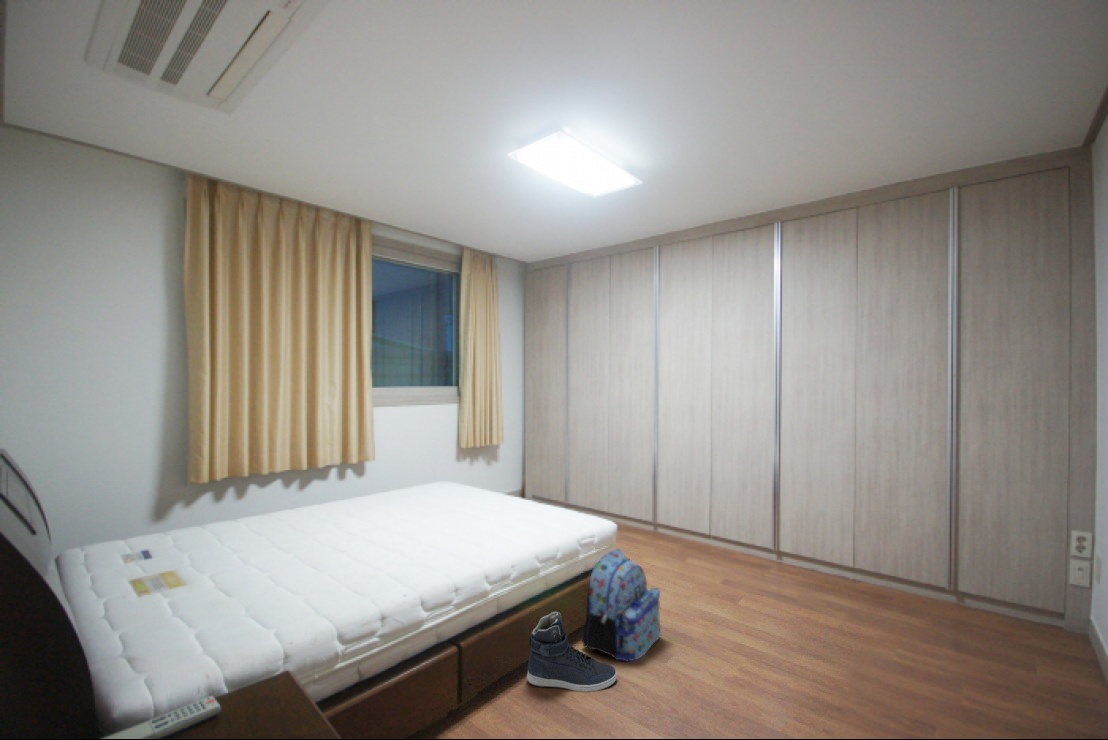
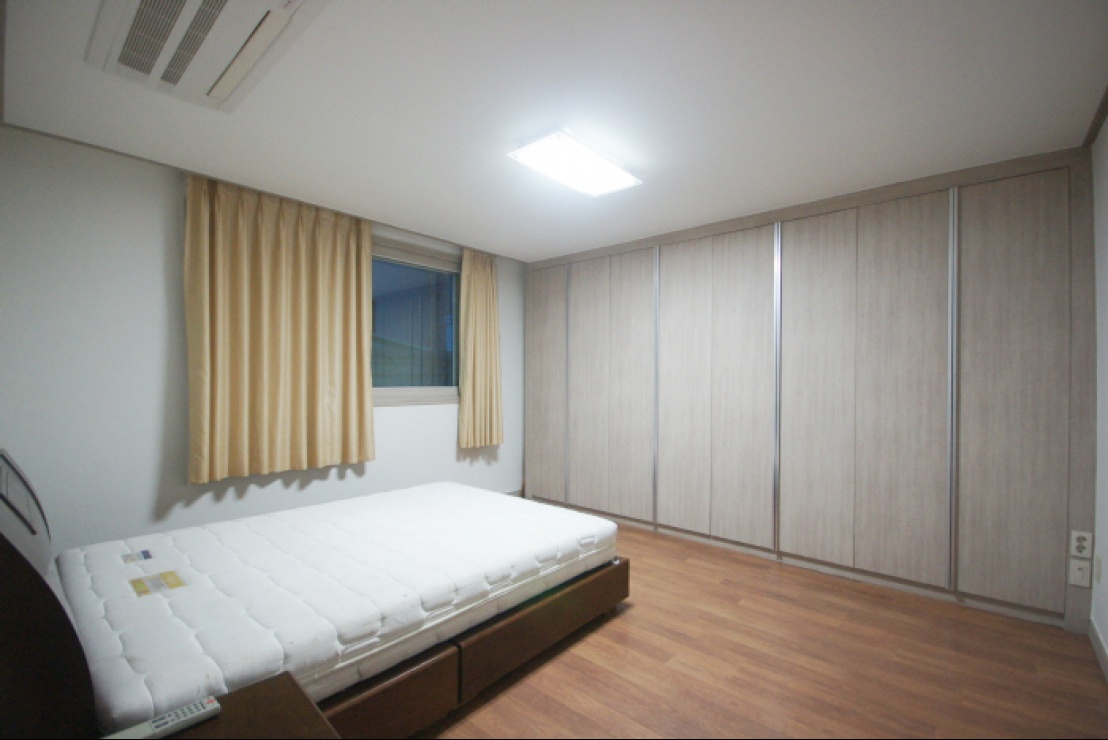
- sneaker [526,611,618,693]
- backpack [580,548,662,663]
